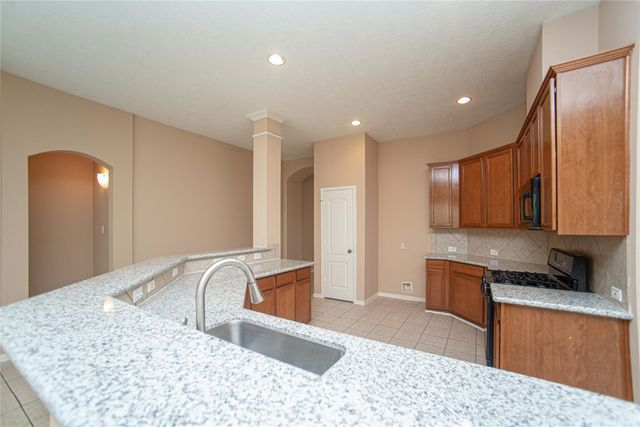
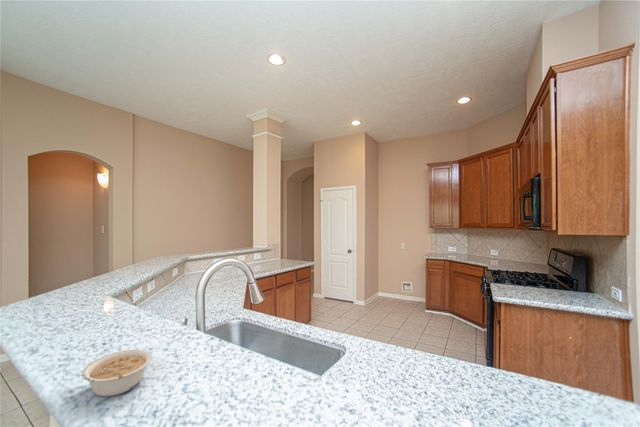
+ legume [81,349,153,397]
